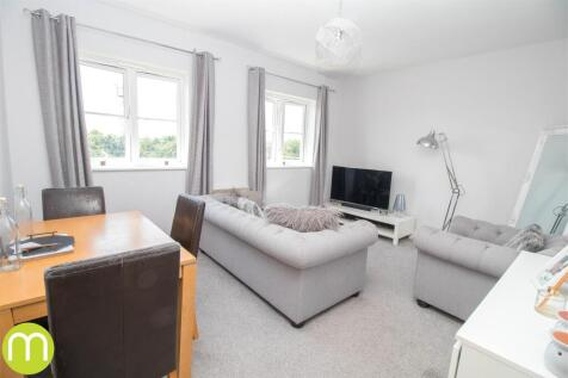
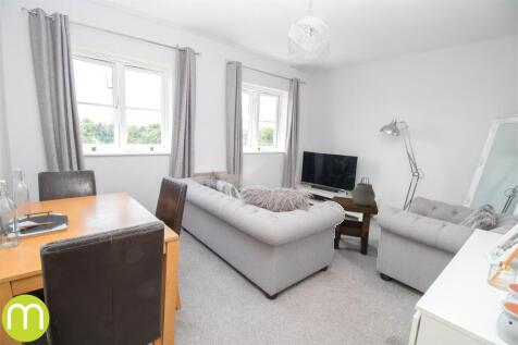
+ side table [330,195,380,255]
+ ceramic pot [350,182,377,207]
